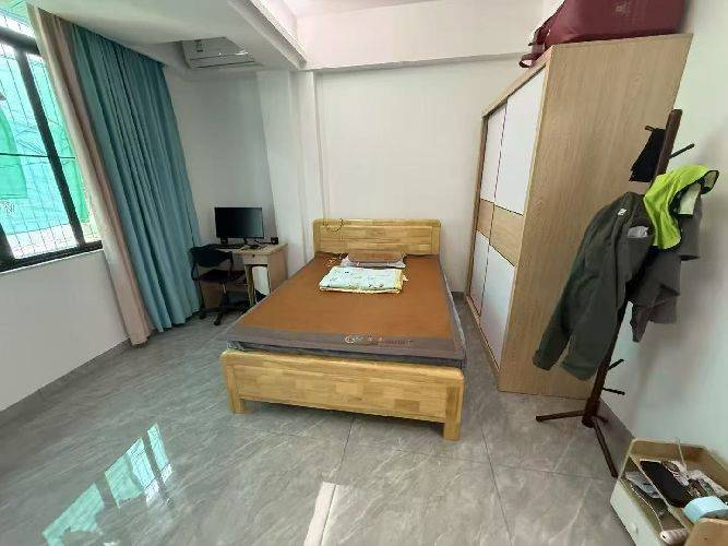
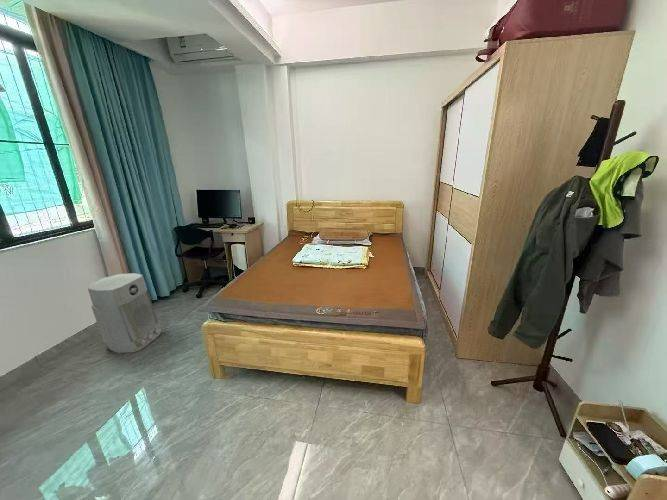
+ air purifier [87,272,162,354]
